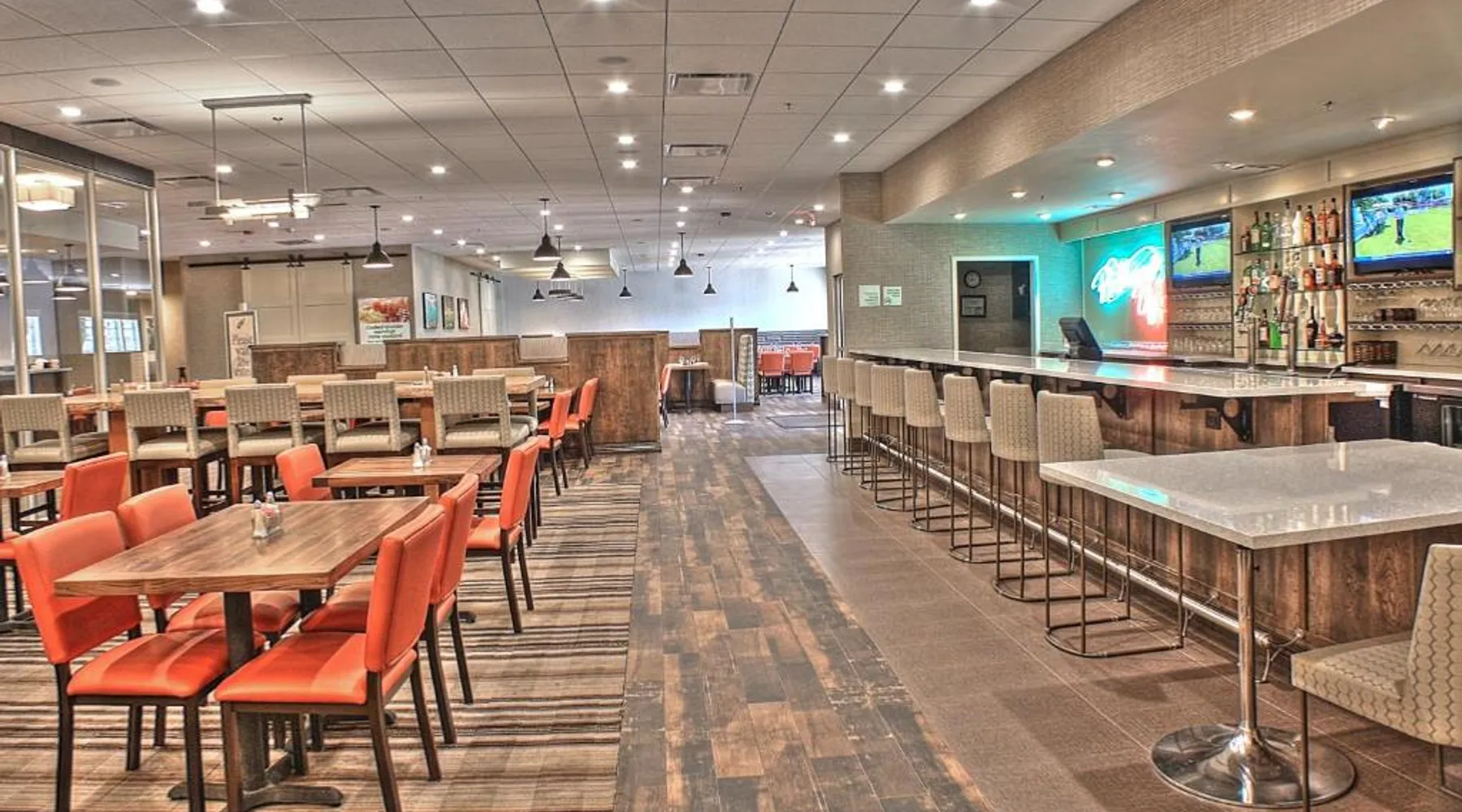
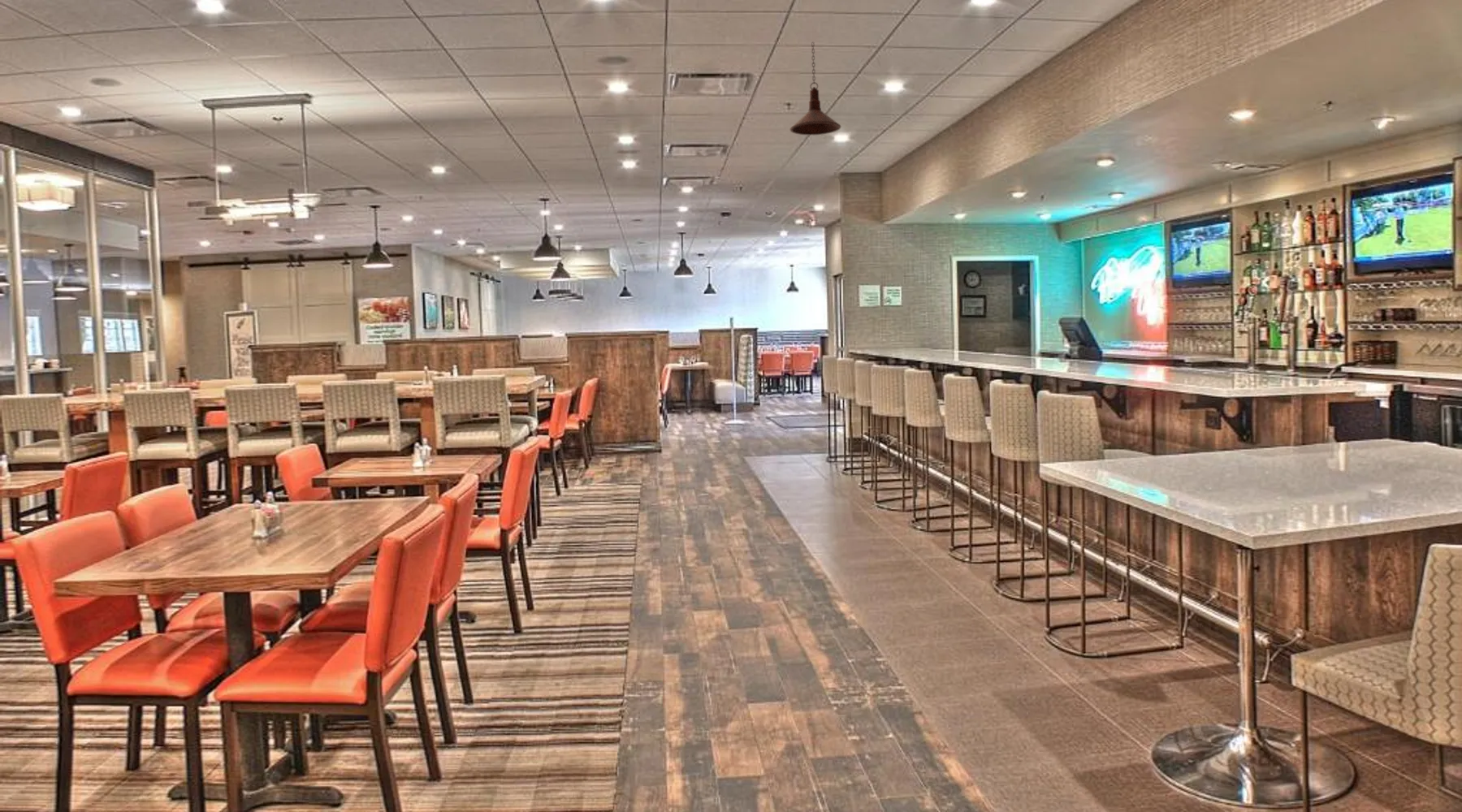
+ pendant light [789,41,841,136]
